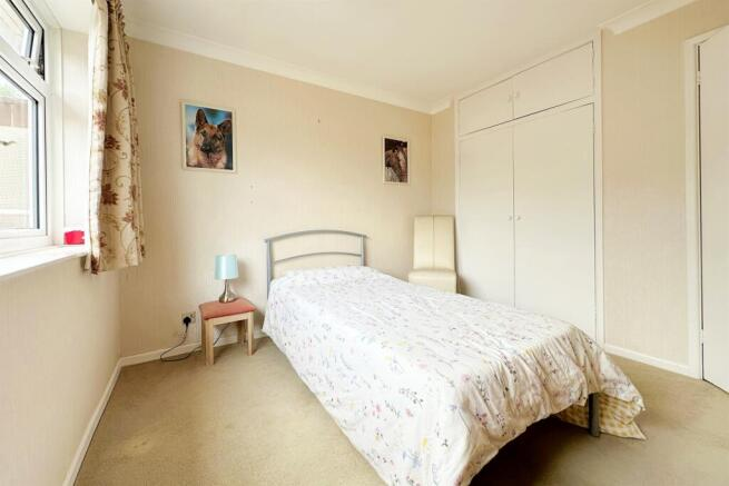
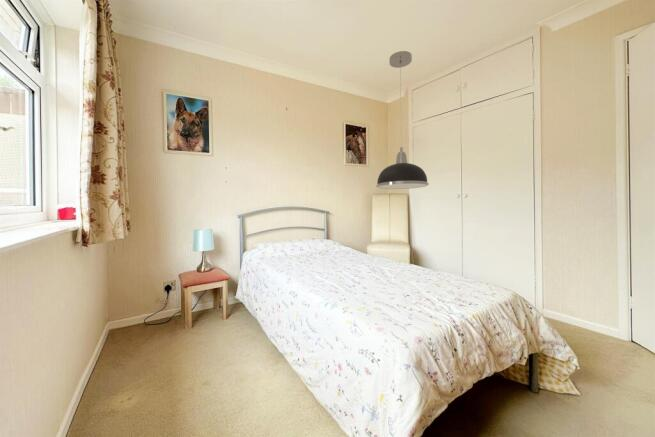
+ light fixture [375,50,430,190]
